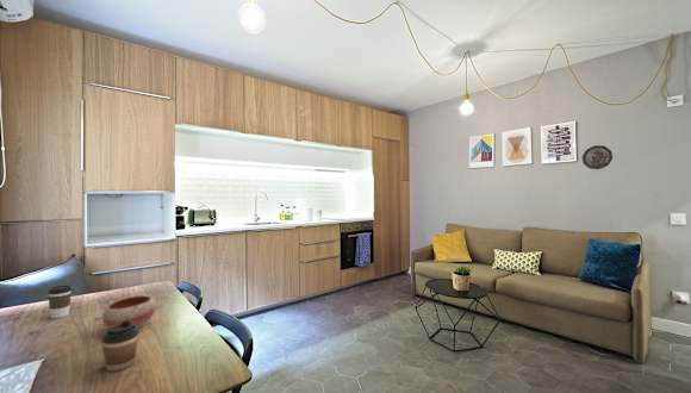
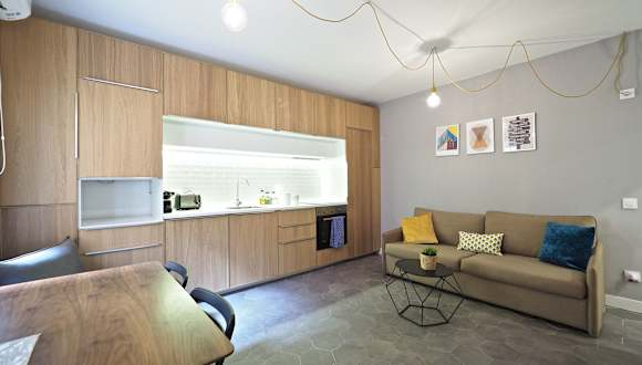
- coffee cup [100,320,141,373]
- bowl [101,294,157,329]
- decorative plate [581,144,614,170]
- coffee cup [46,285,73,319]
